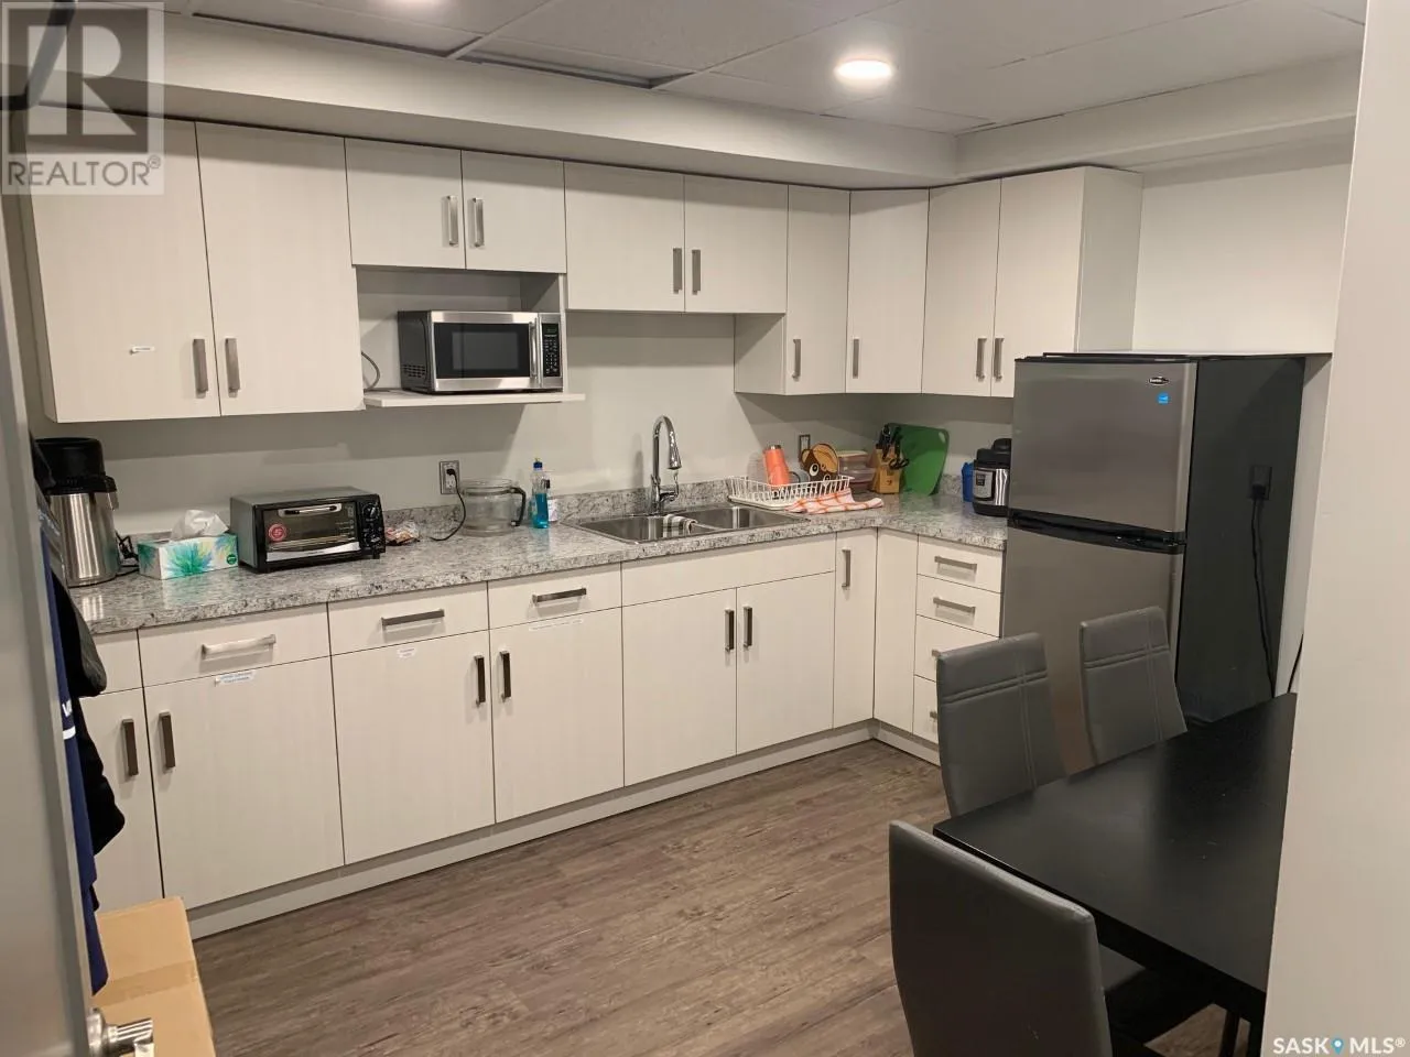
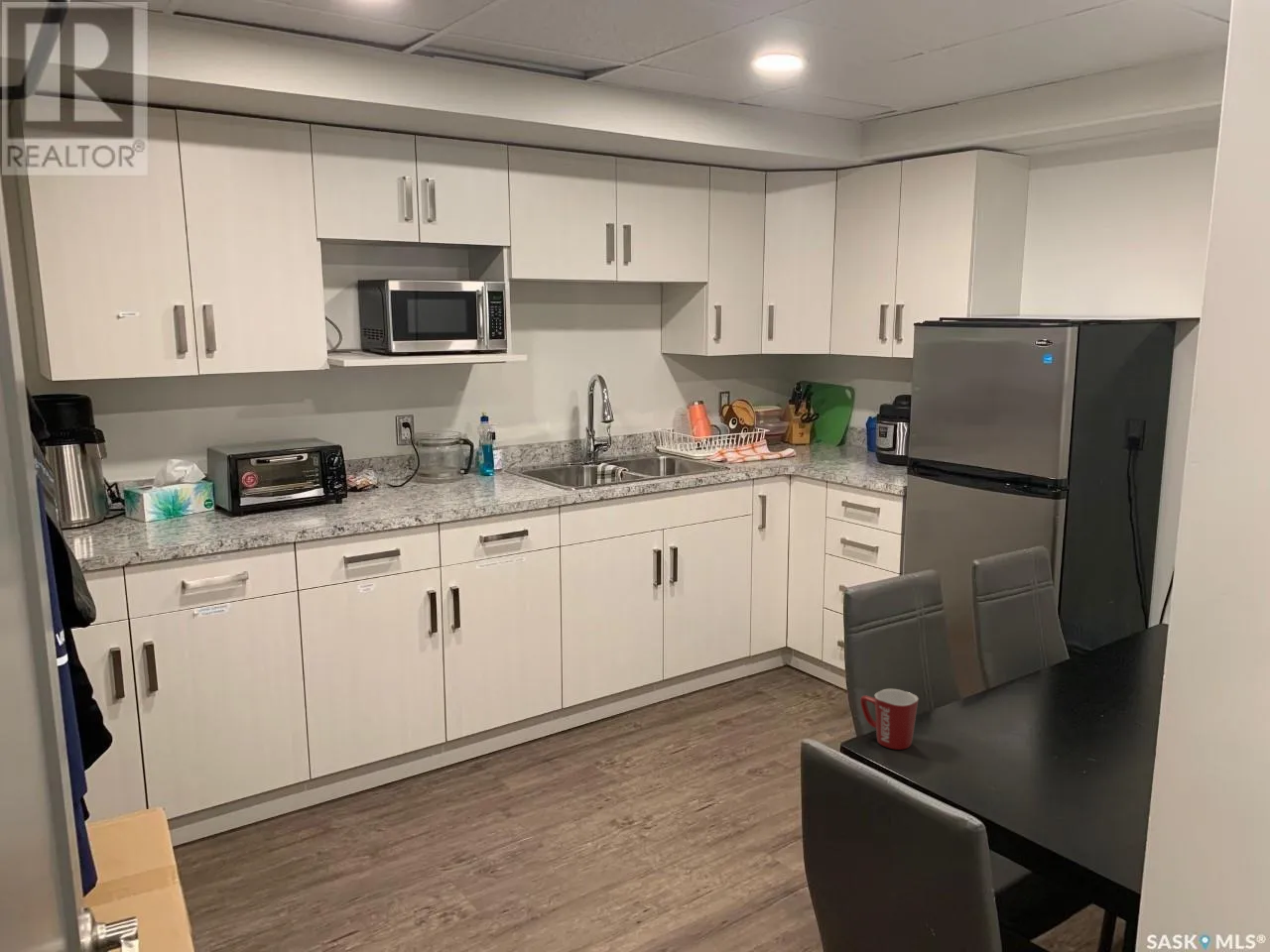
+ mug [859,688,920,751]
